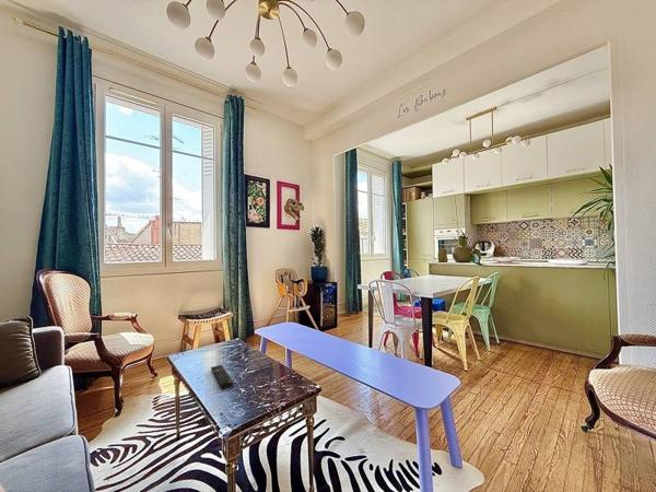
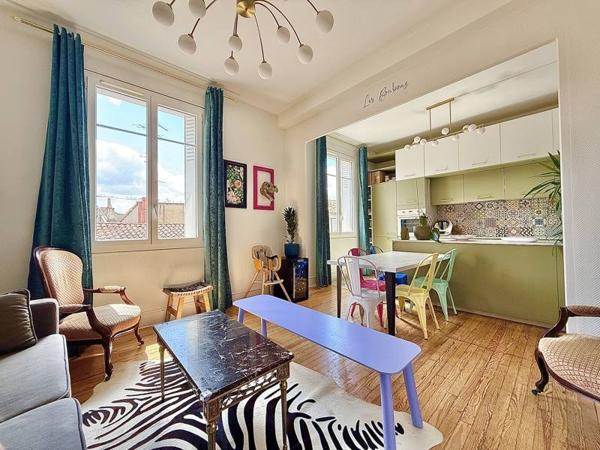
- remote control [210,364,234,389]
